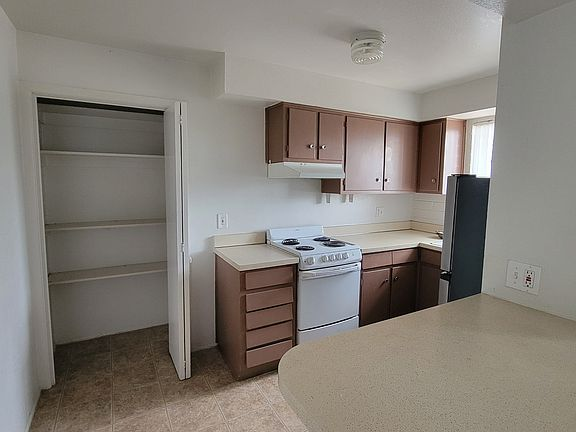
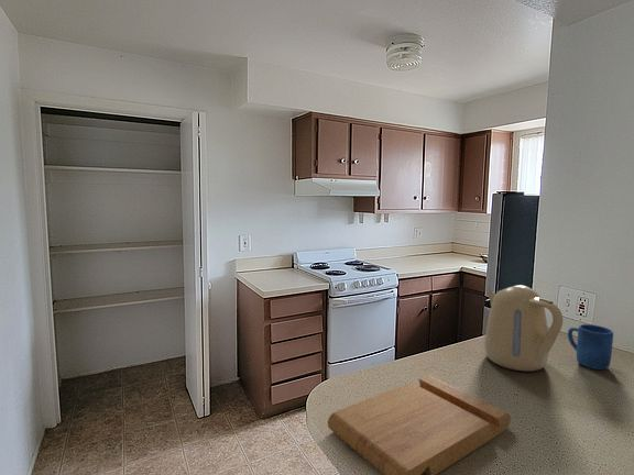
+ kettle [483,284,564,372]
+ cutting board [327,374,512,475]
+ mug [567,323,614,371]
